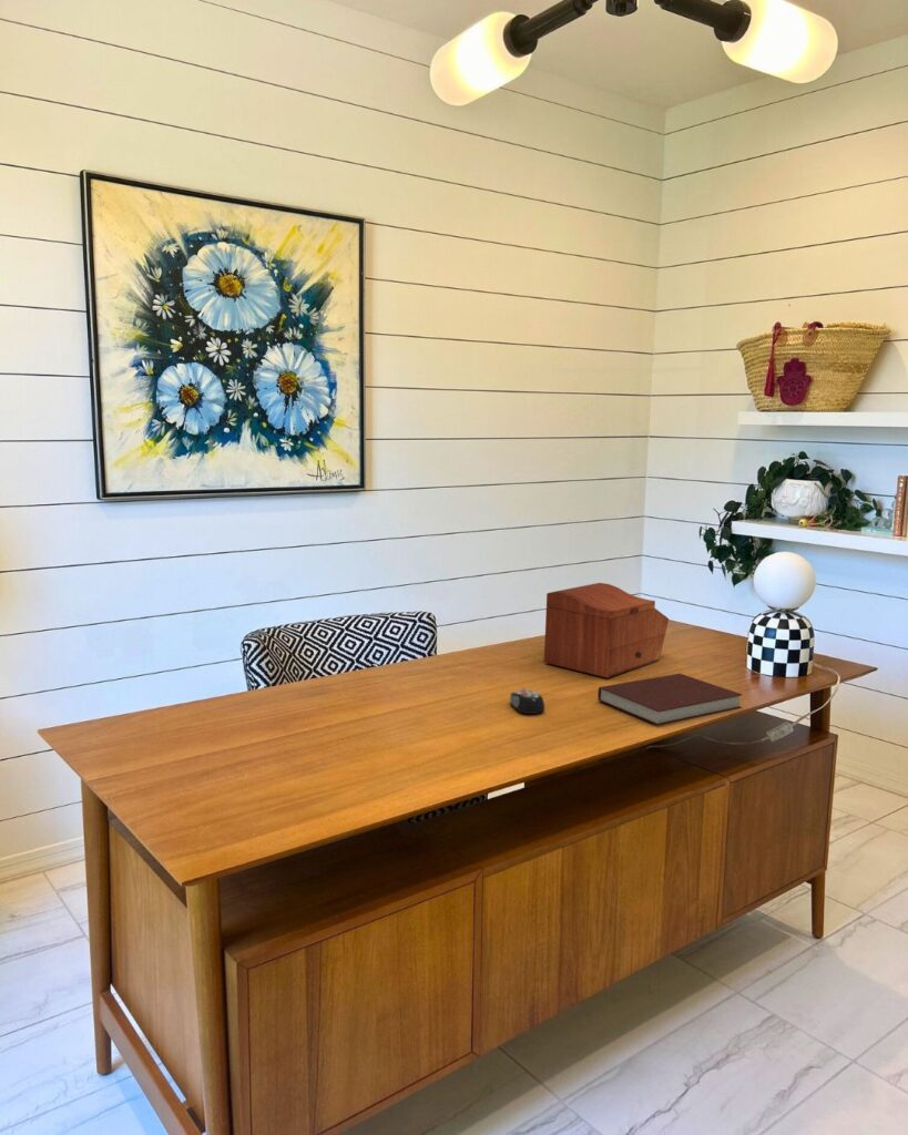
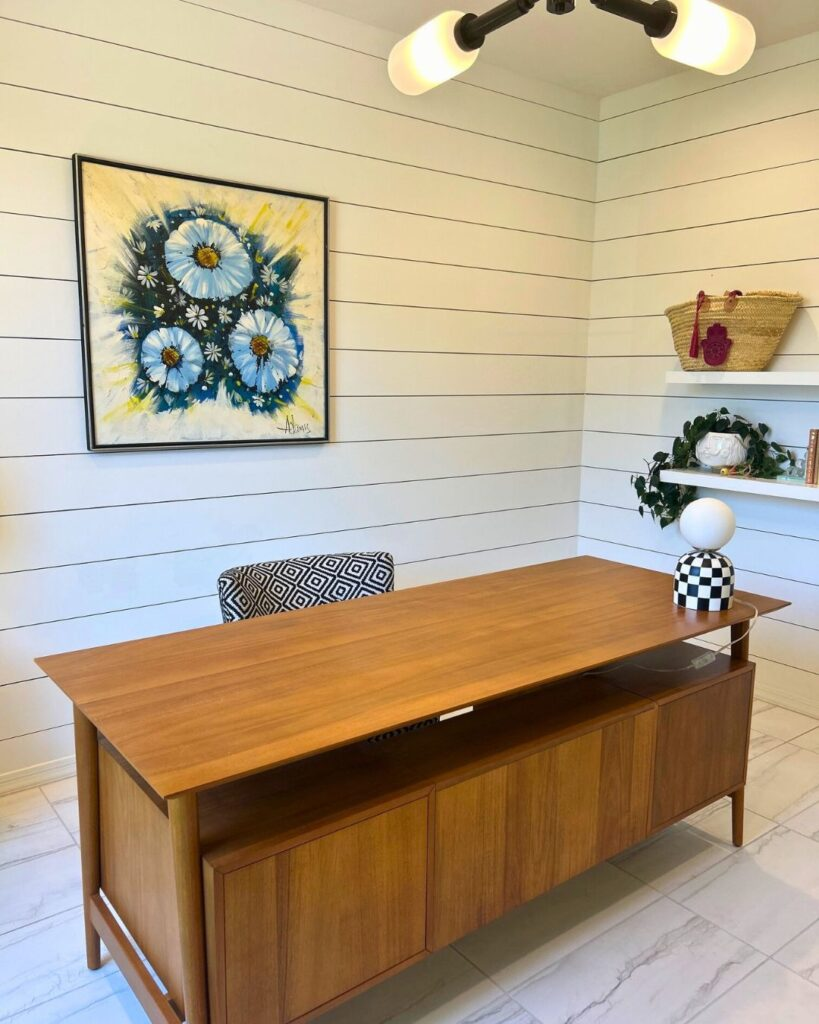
- computer mouse [509,687,545,715]
- sewing box [543,582,670,678]
- notebook [596,673,744,726]
